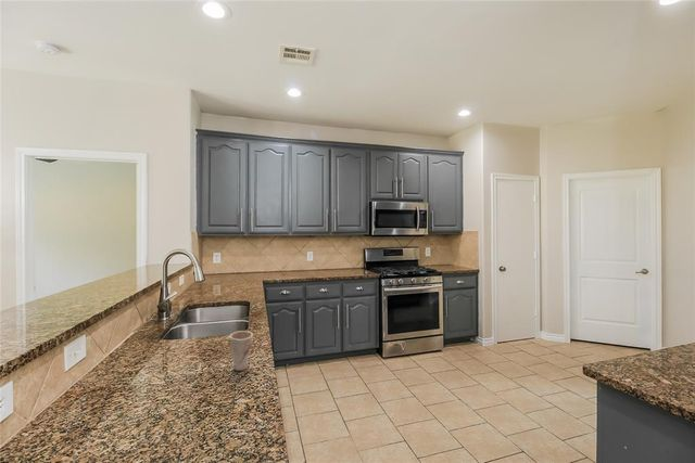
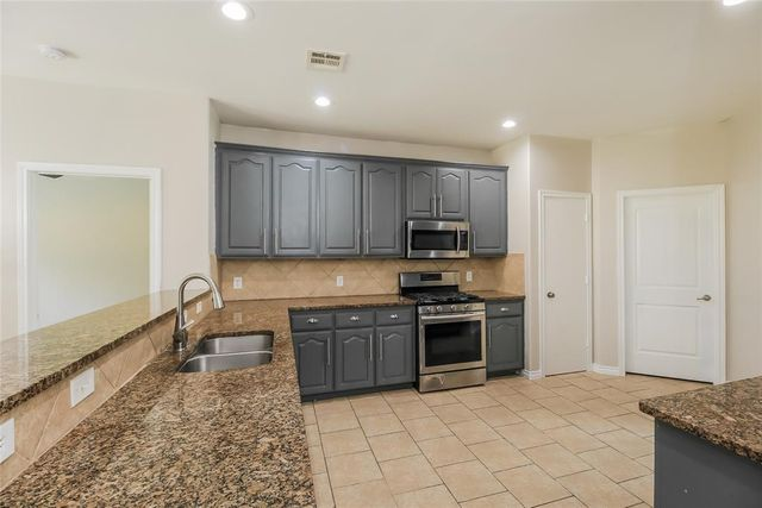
- cup [228,330,254,372]
